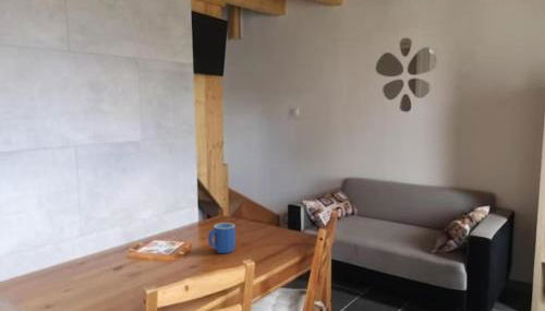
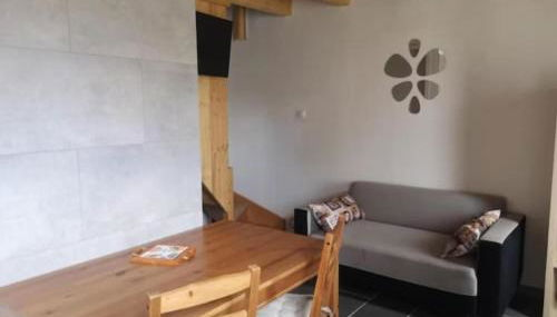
- mug [207,222,237,254]
